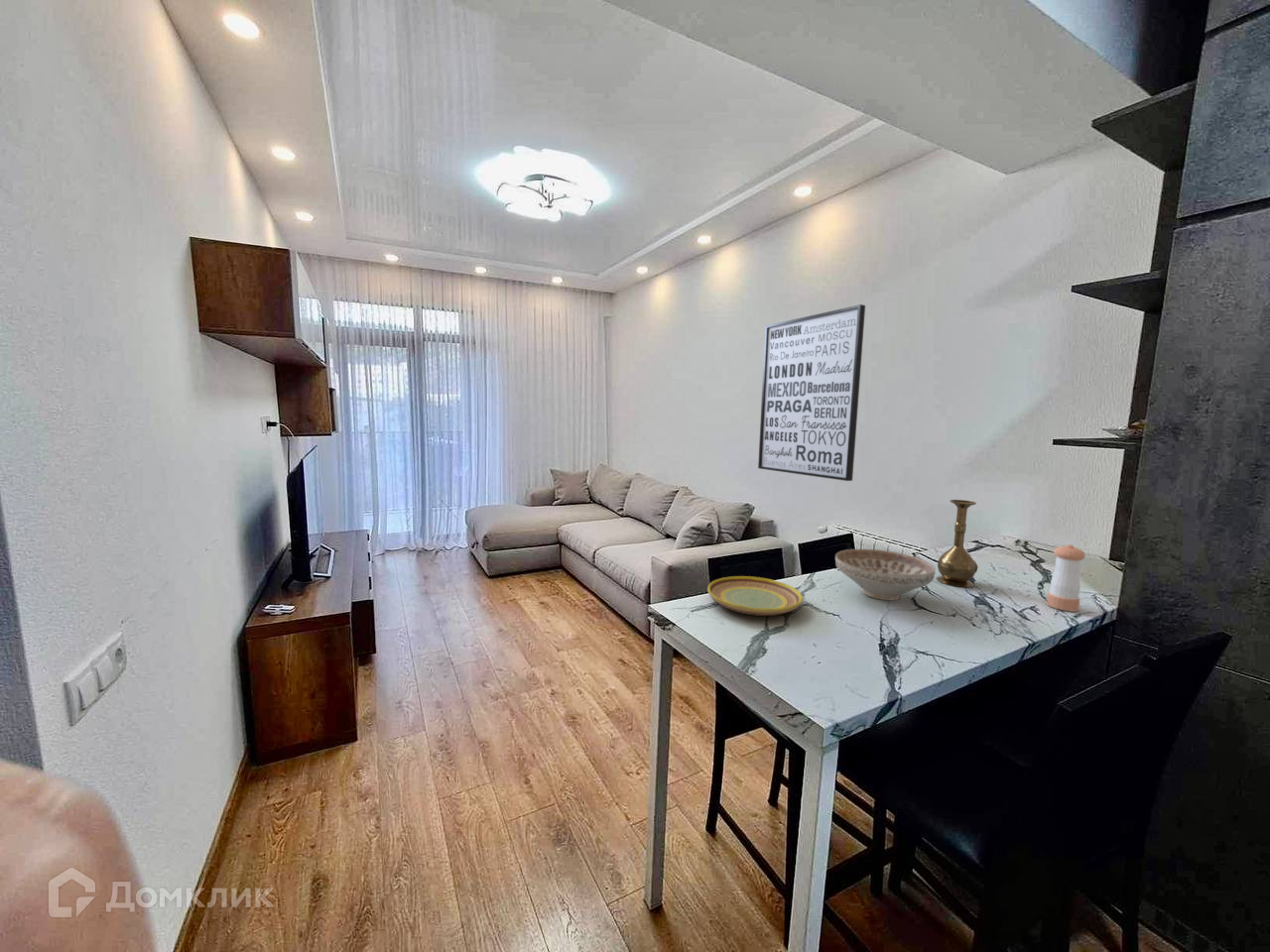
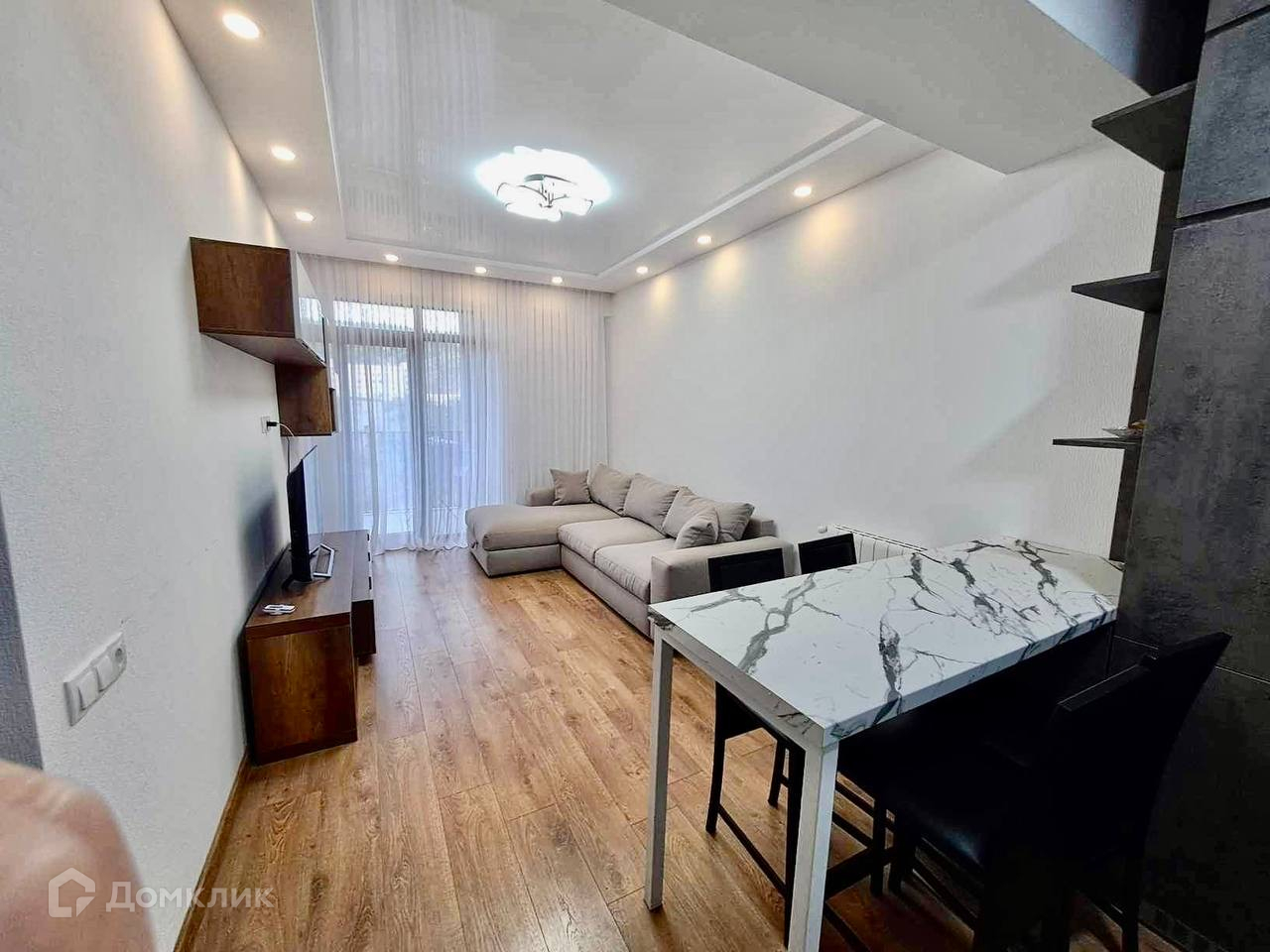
- plate [706,575,804,617]
- pepper shaker [1046,543,1086,612]
- decorative bowl [834,548,937,602]
- vase [936,499,979,588]
- wall art [757,303,866,482]
